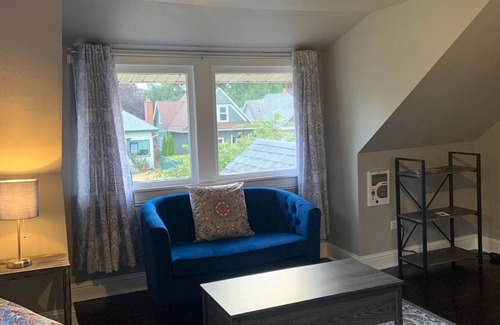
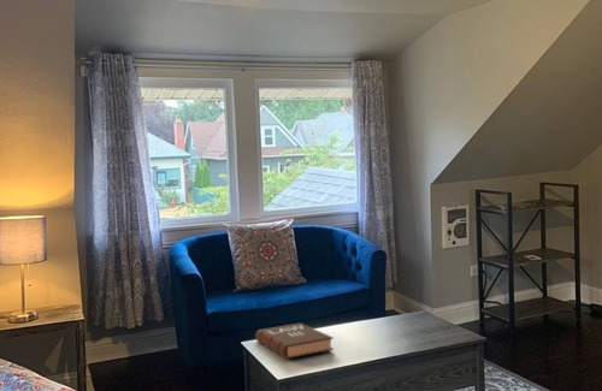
+ book [254,322,335,360]
